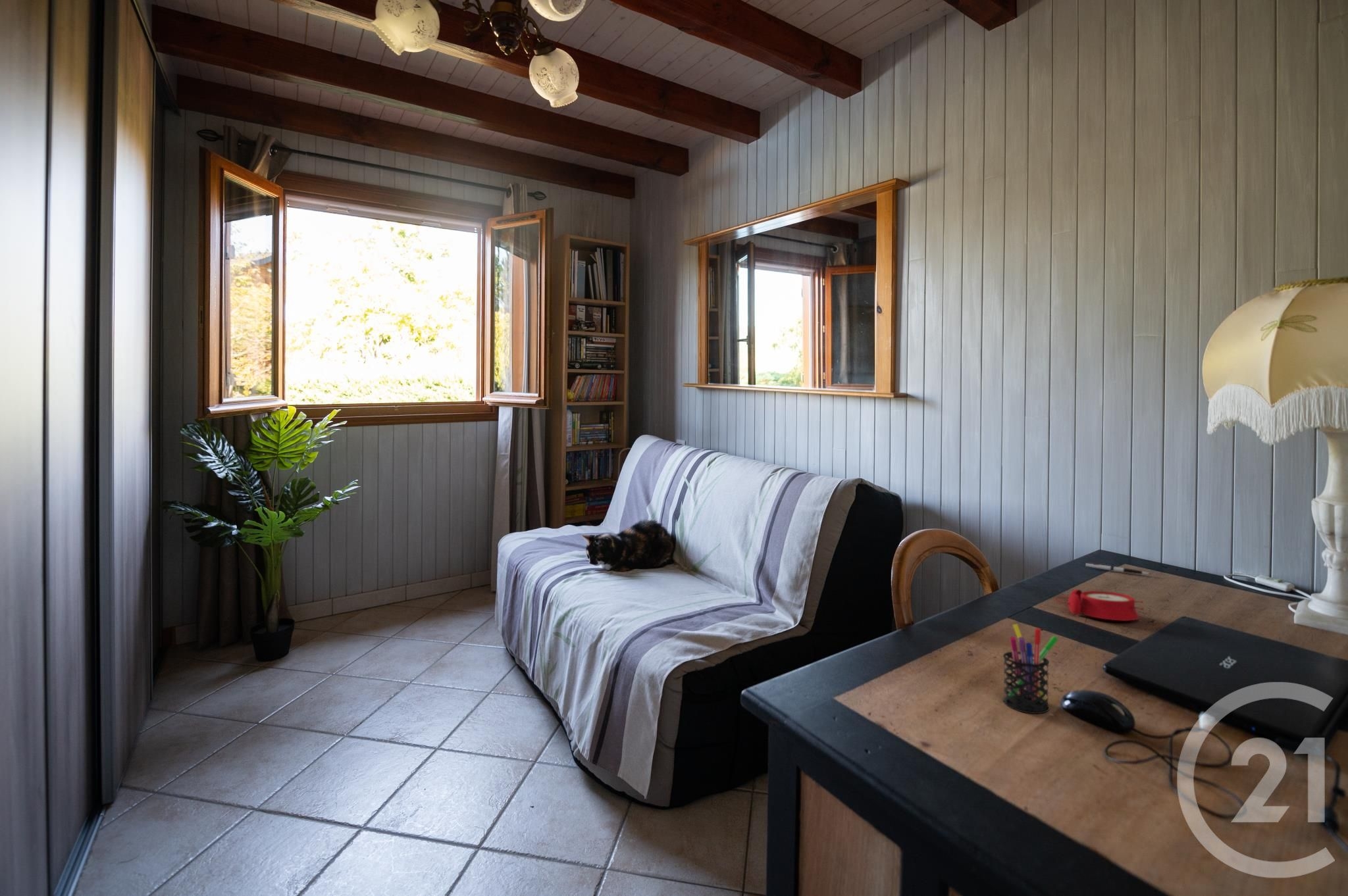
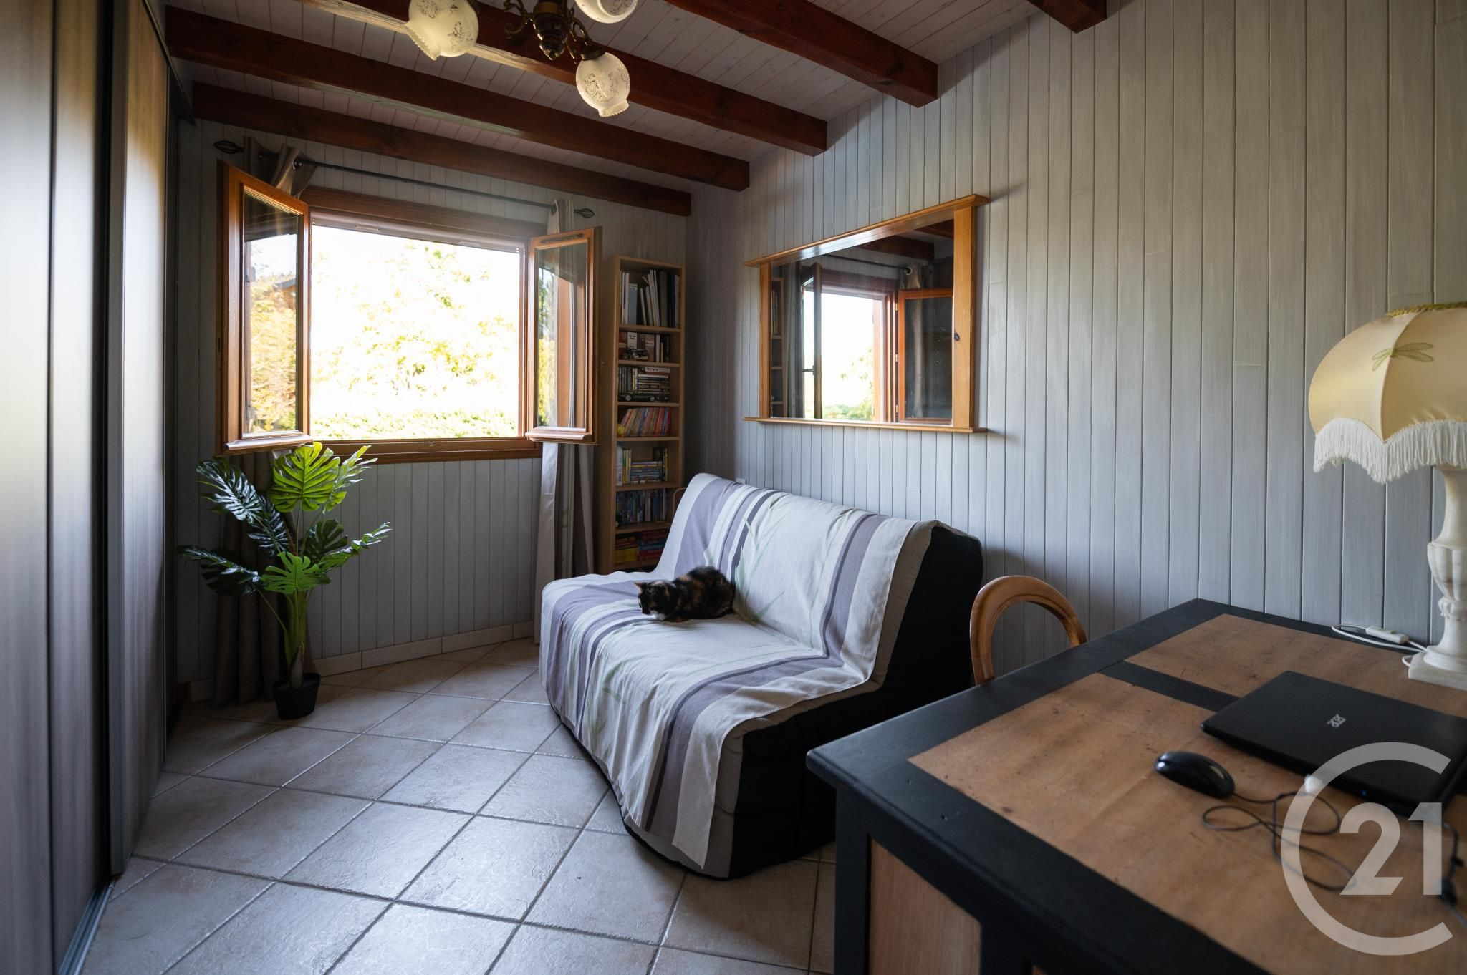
- pen holder [1002,624,1059,714]
- pen [1085,563,1152,575]
- alarm clock [1054,589,1144,622]
